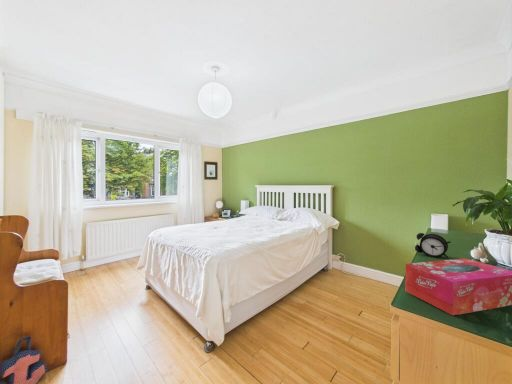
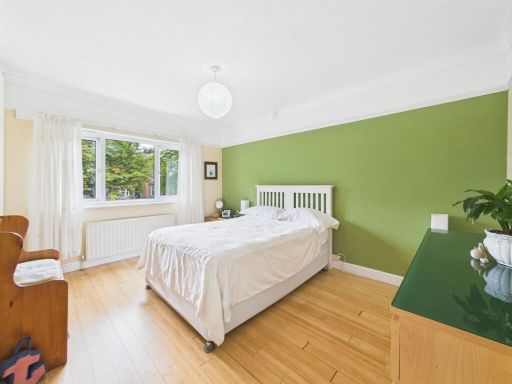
- tissue box [404,257,512,316]
- alarm clock [414,232,452,258]
